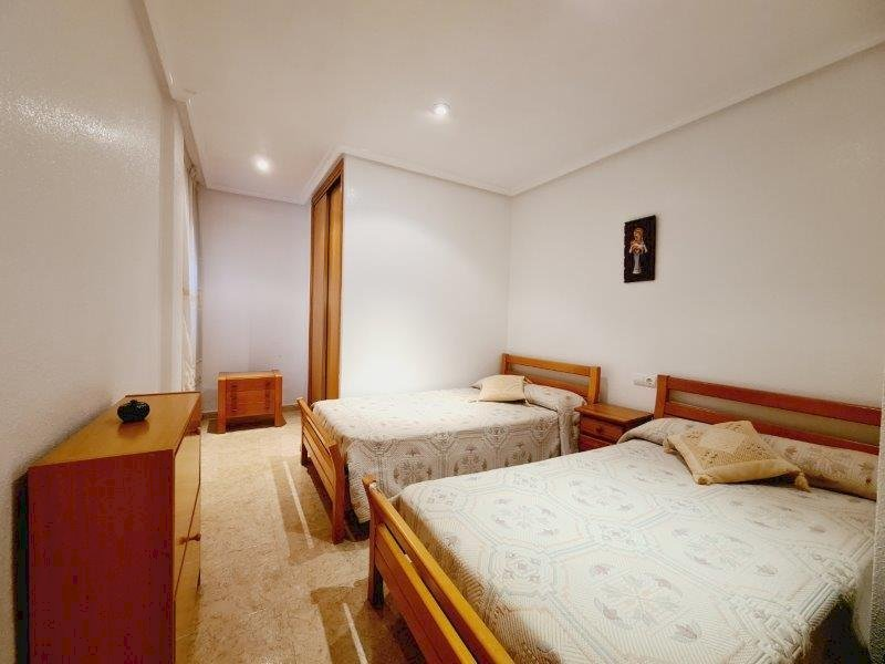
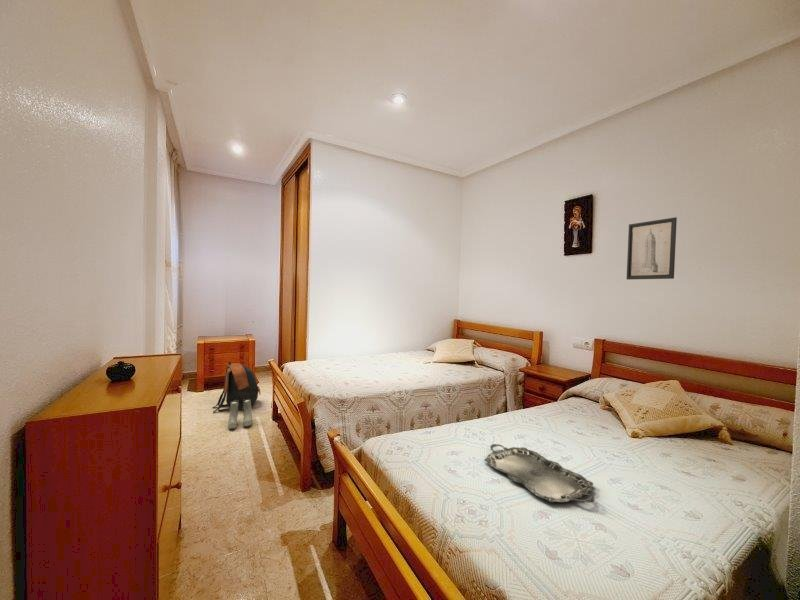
+ boots [227,399,253,430]
+ serving tray [483,443,596,503]
+ wall art [626,216,678,281]
+ backpack [212,361,261,414]
